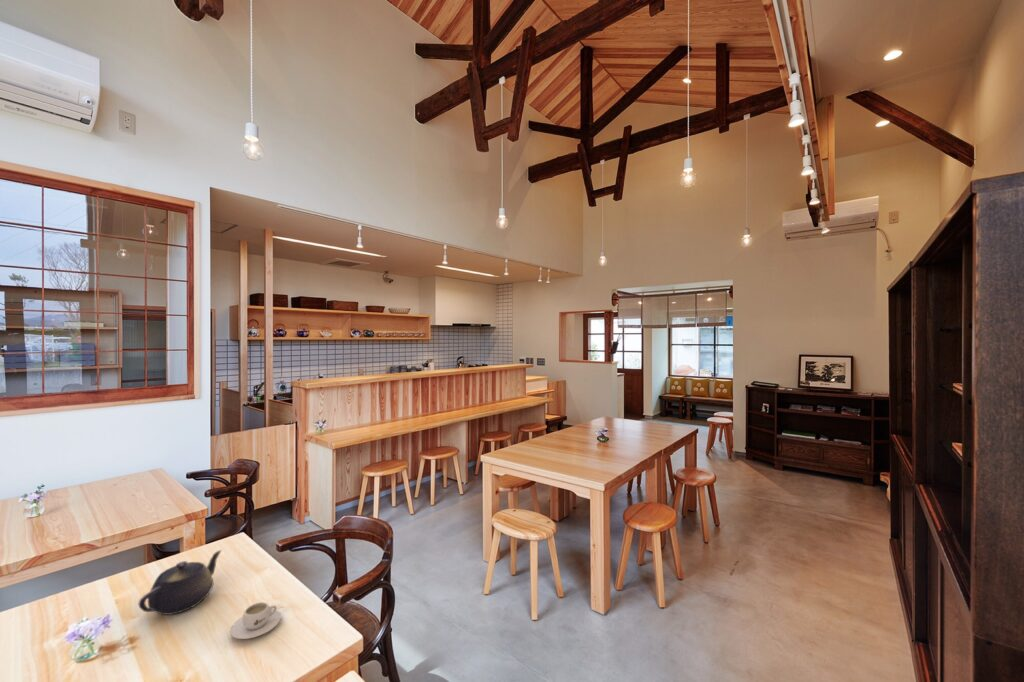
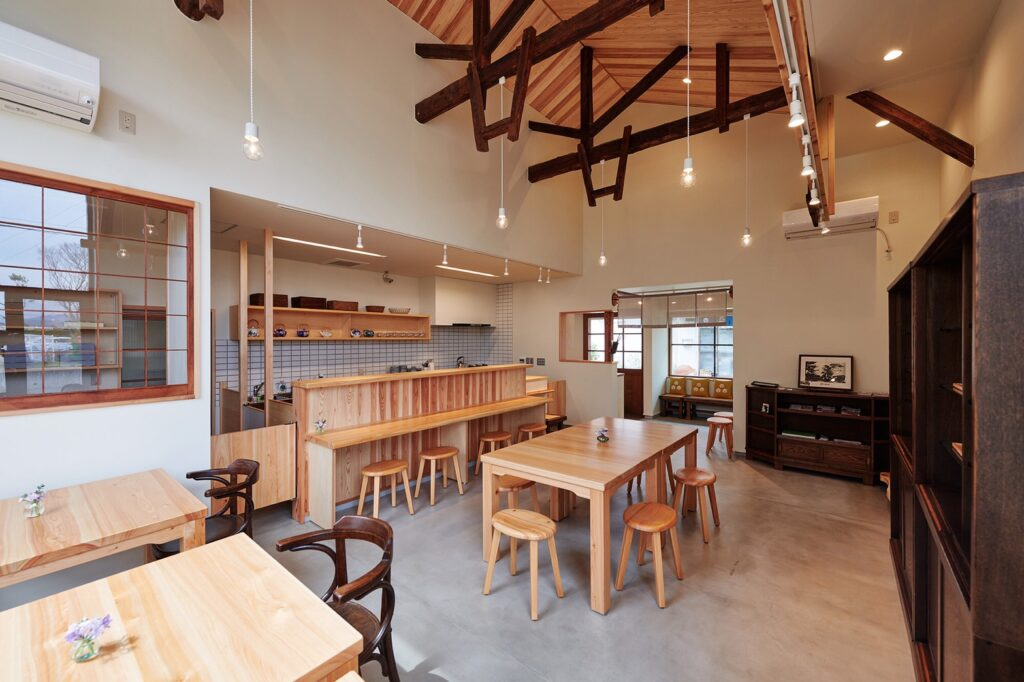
- teapot [137,549,223,616]
- teacup [229,601,282,640]
